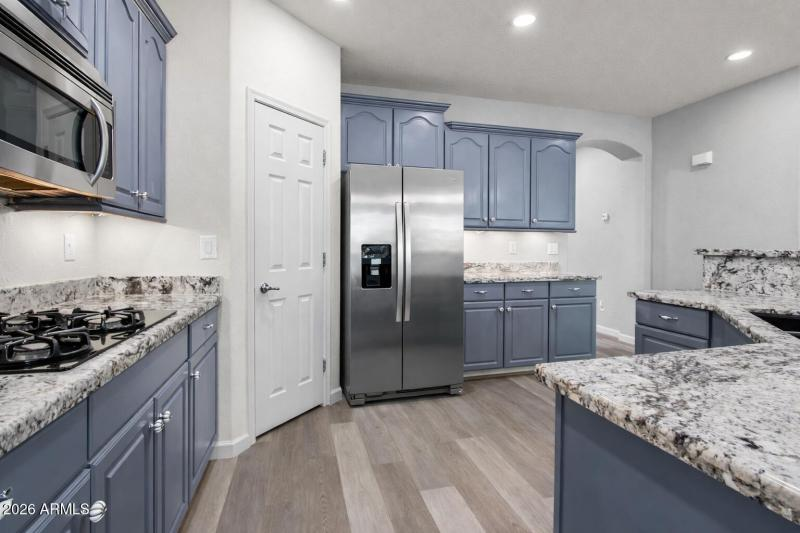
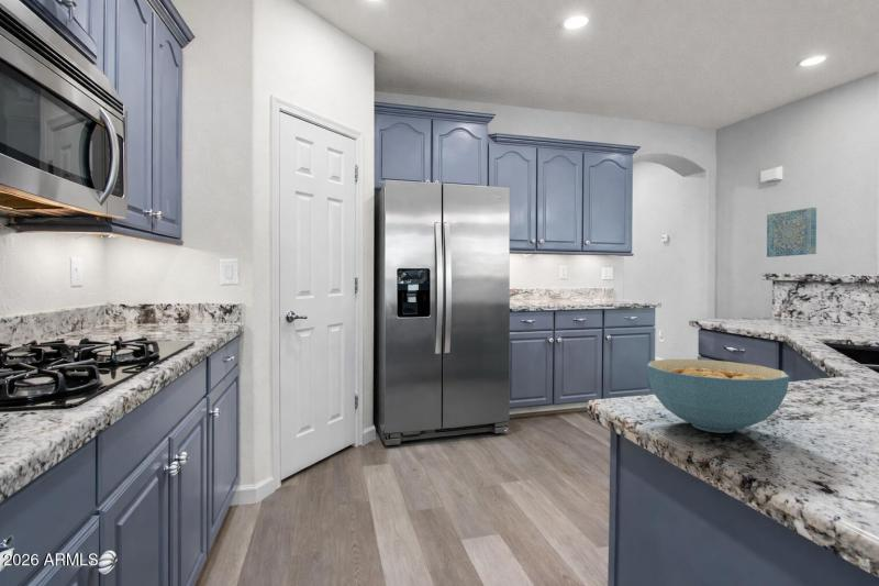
+ cereal bowl [646,358,790,434]
+ wall art [766,207,817,258]
